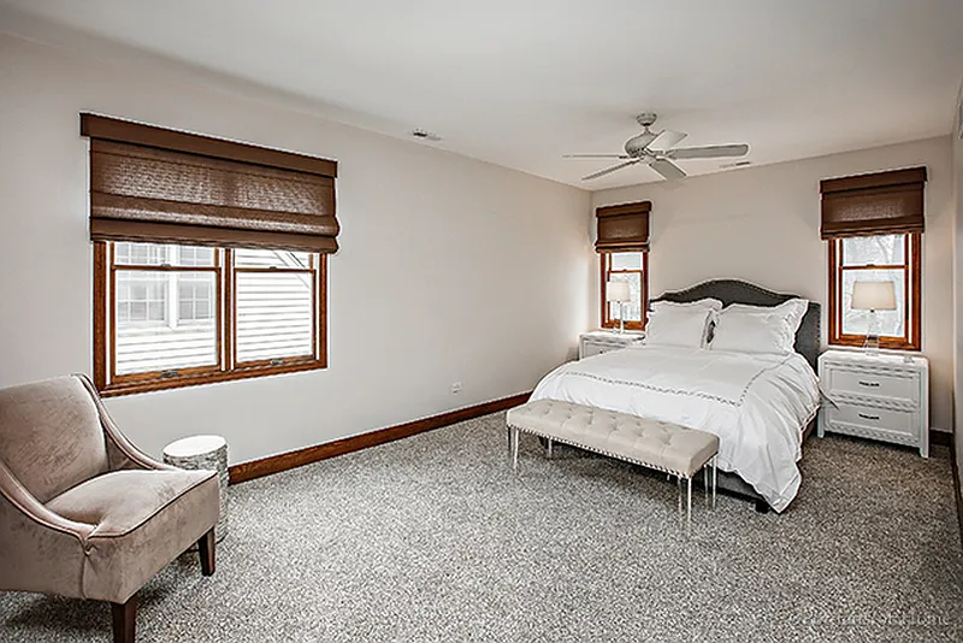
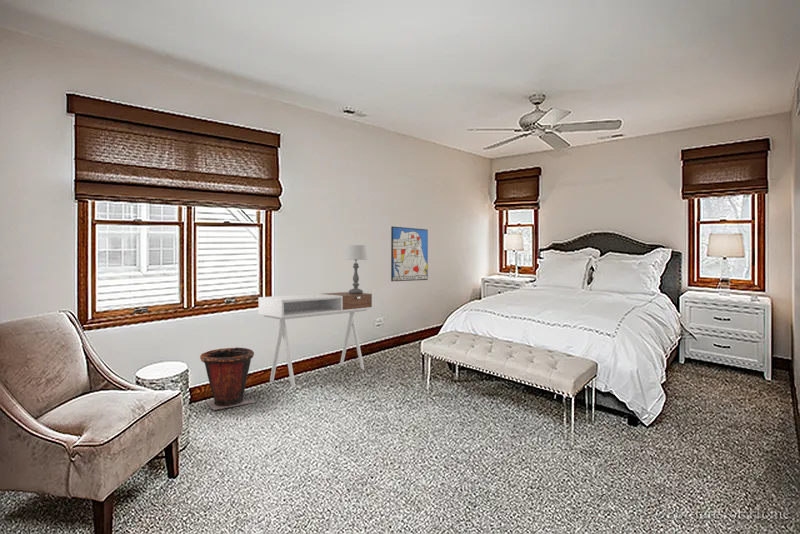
+ table lamp [343,244,369,294]
+ waste bin [199,346,255,411]
+ desk [257,291,374,388]
+ wall art [390,225,429,282]
